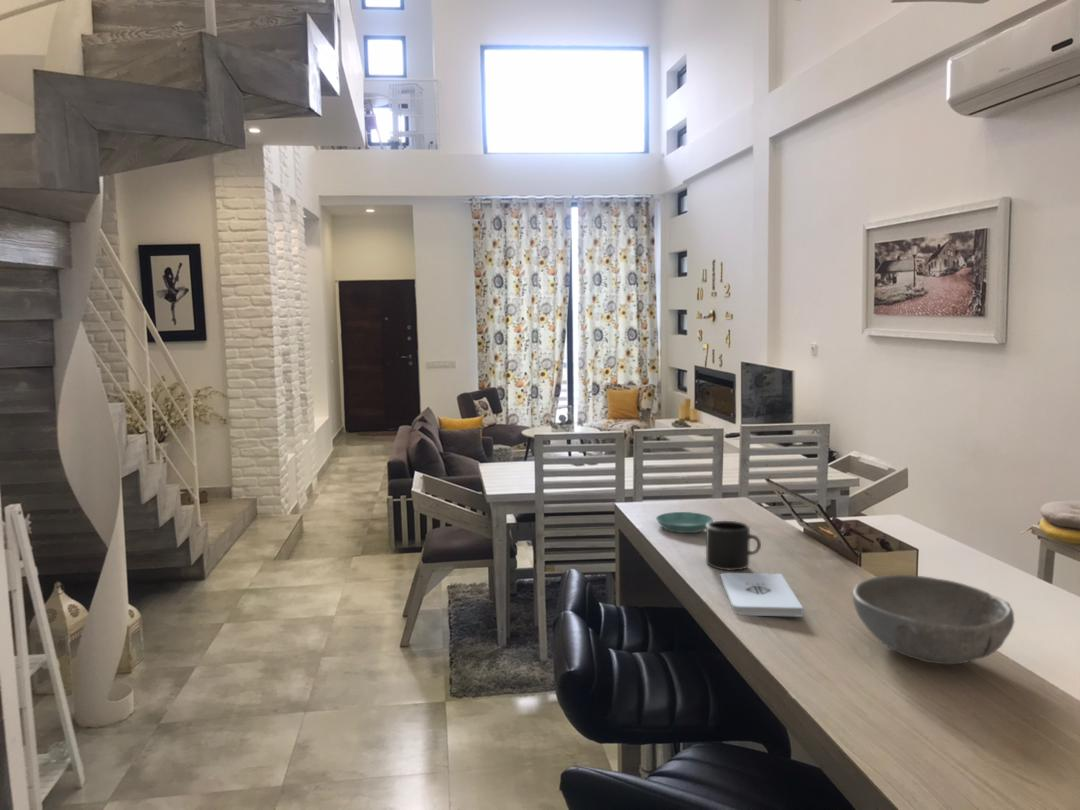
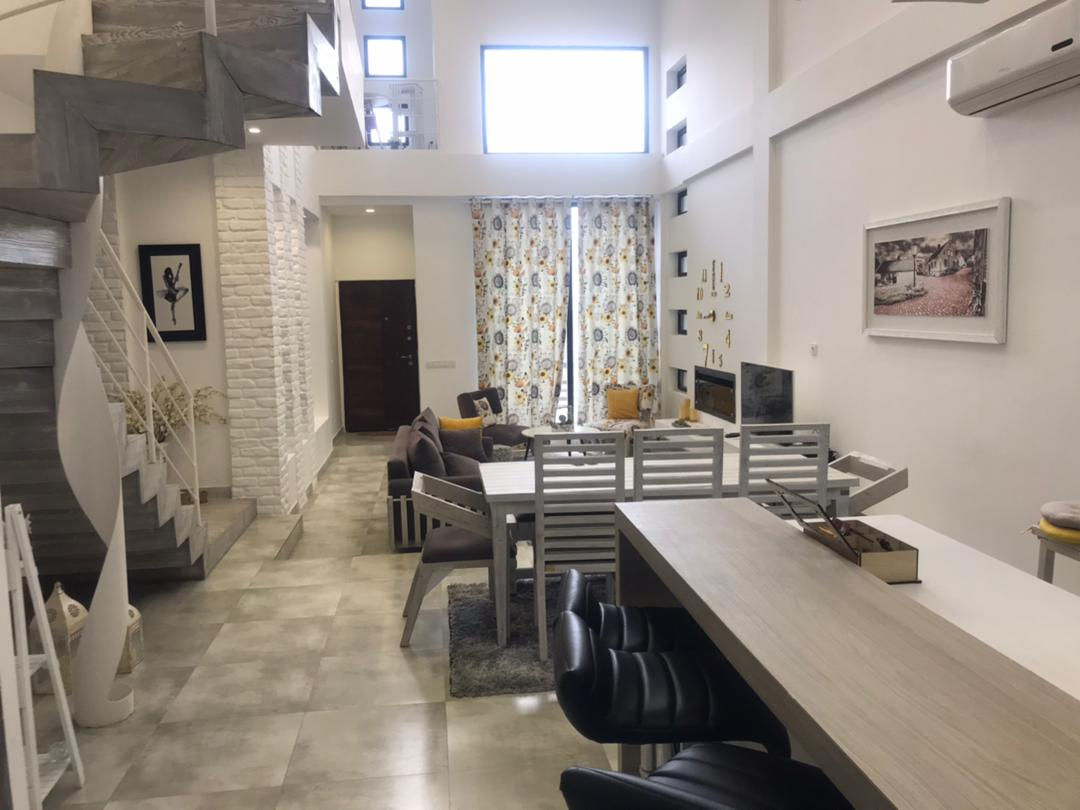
- notepad [720,572,804,618]
- saucer [655,511,714,534]
- mug [705,520,762,572]
- bowl [852,574,1015,665]
